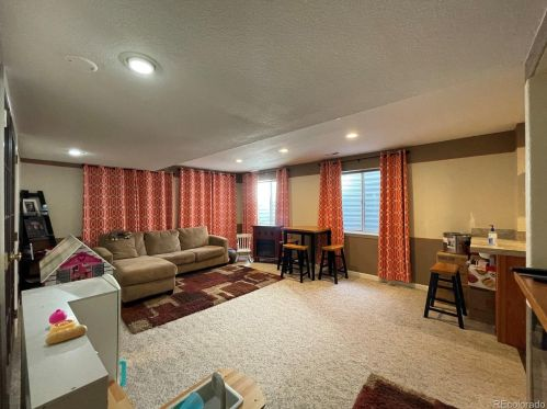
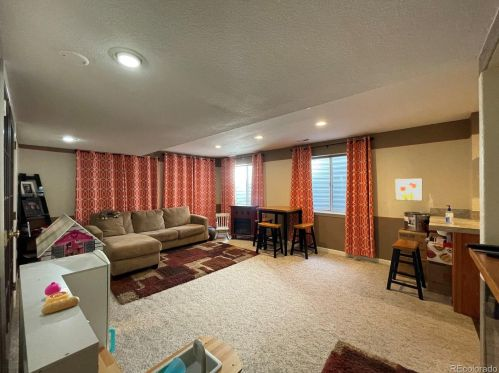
+ wall art [394,177,424,202]
